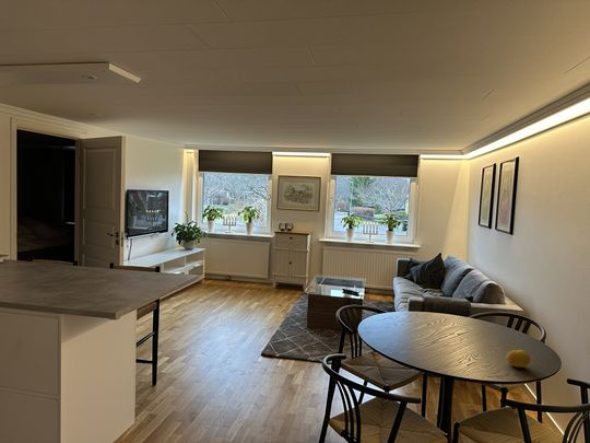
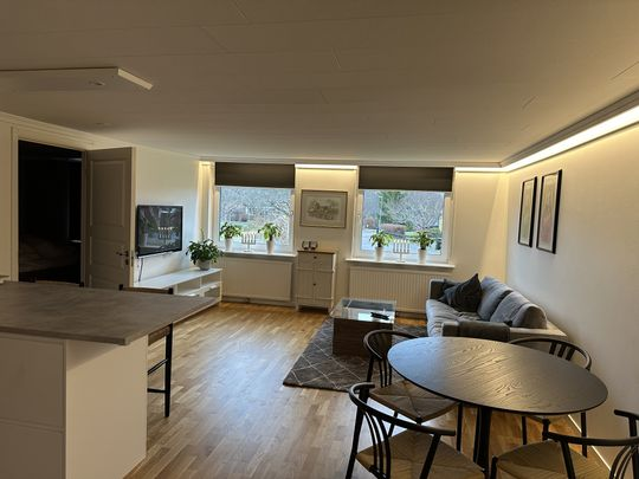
- fruit [505,349,531,369]
